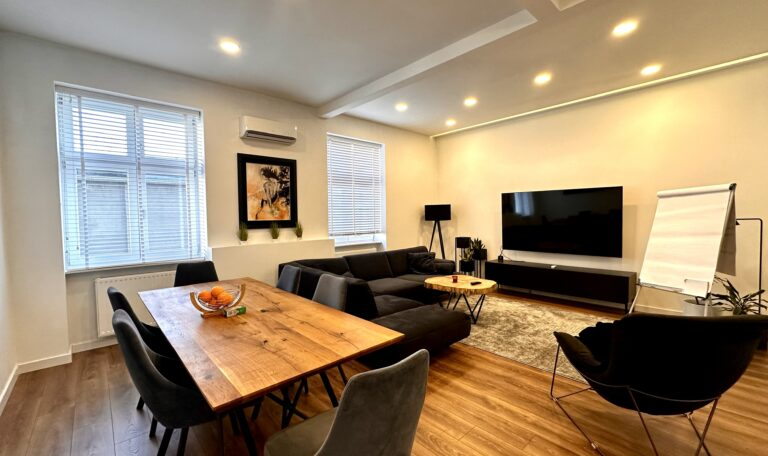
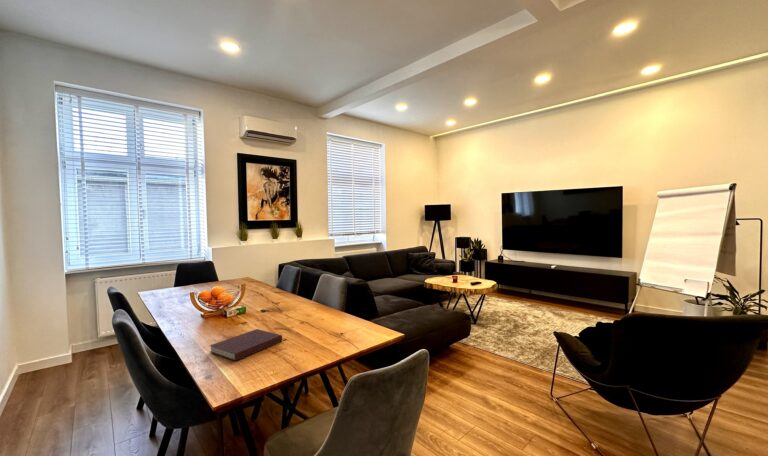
+ notebook [209,328,283,362]
